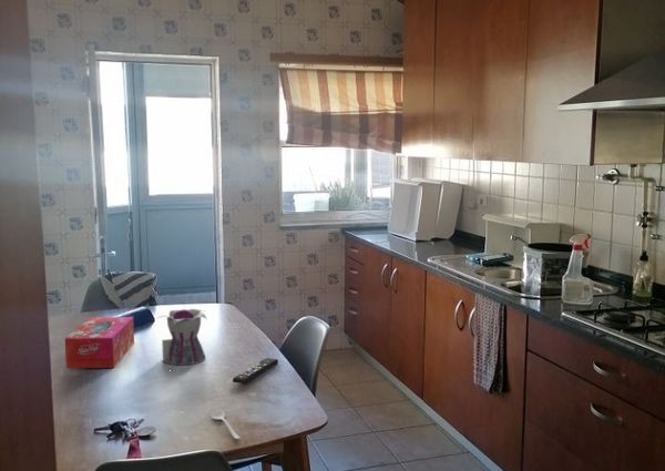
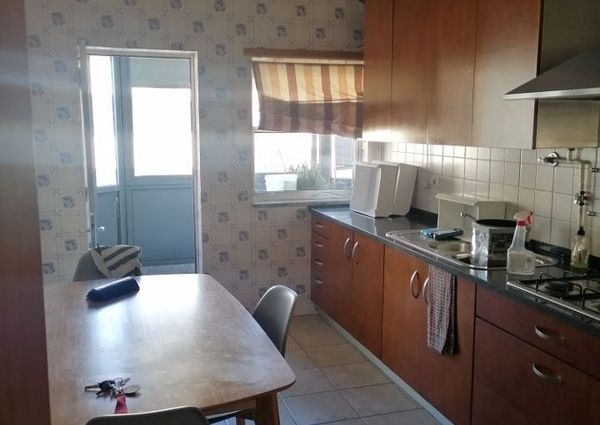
- remote control [232,357,279,385]
- teapot [155,308,208,369]
- spoon [208,406,241,440]
- tissue box [64,316,135,369]
